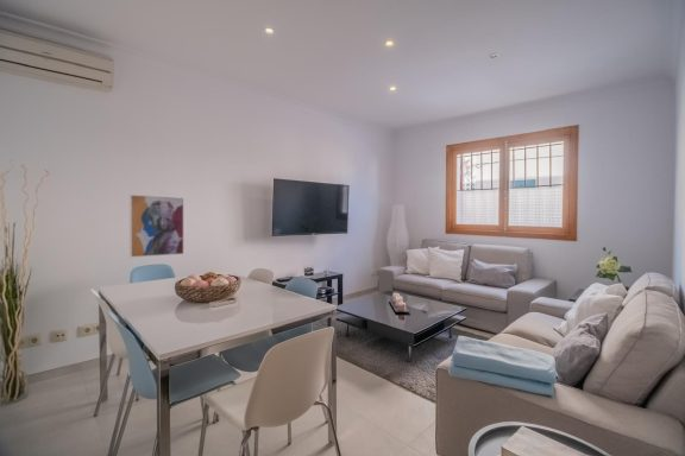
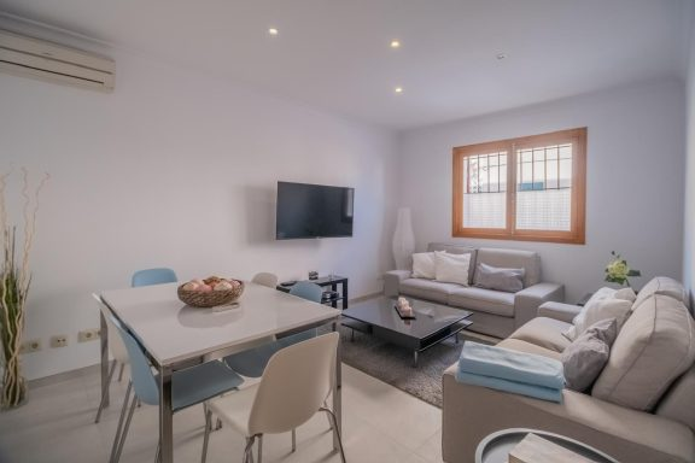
- wall art [128,194,186,259]
